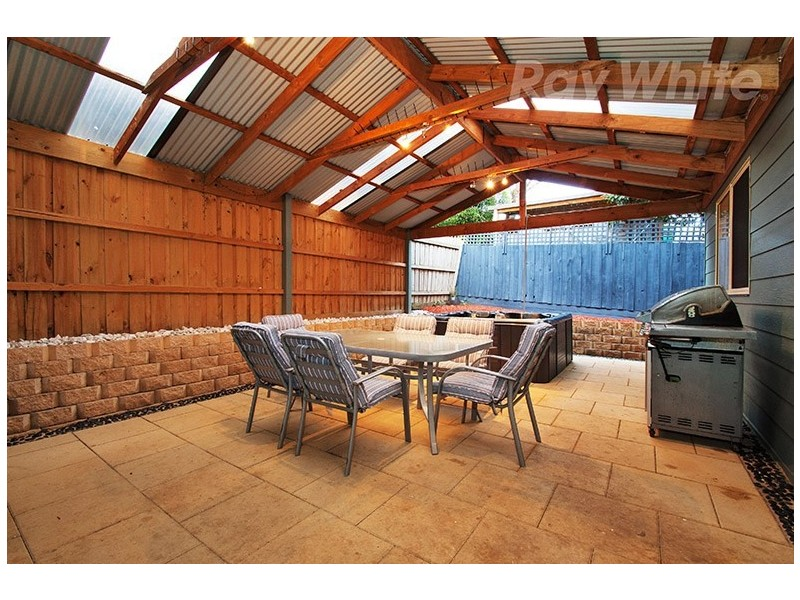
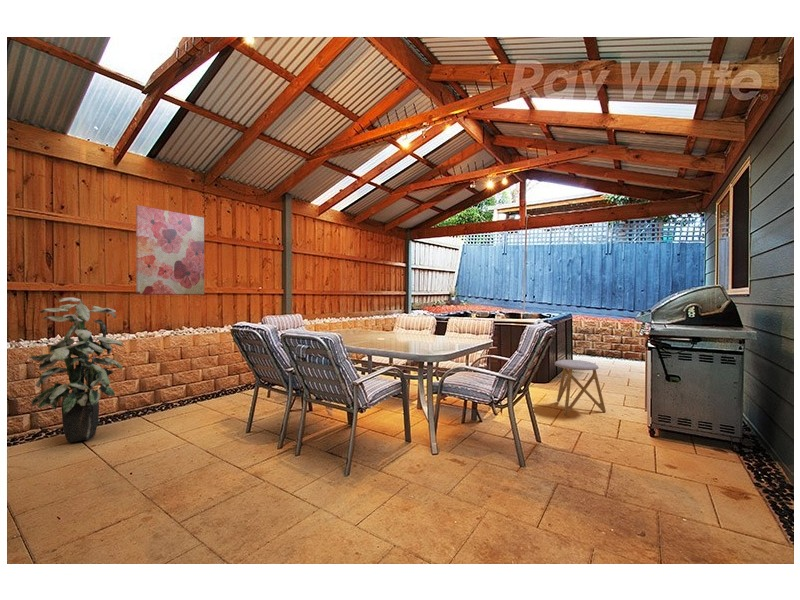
+ indoor plant [28,297,124,443]
+ wall art [135,204,205,295]
+ stool [554,359,607,416]
